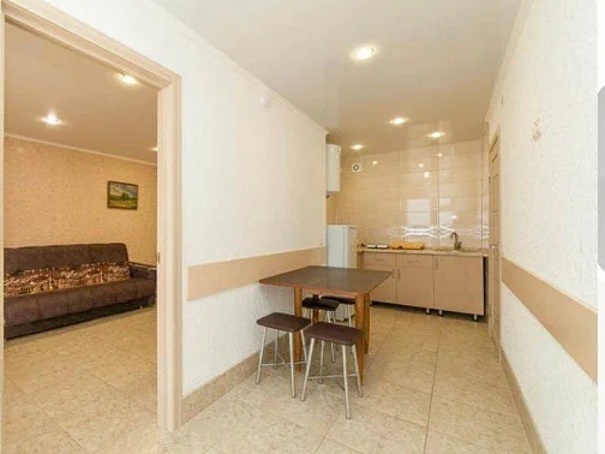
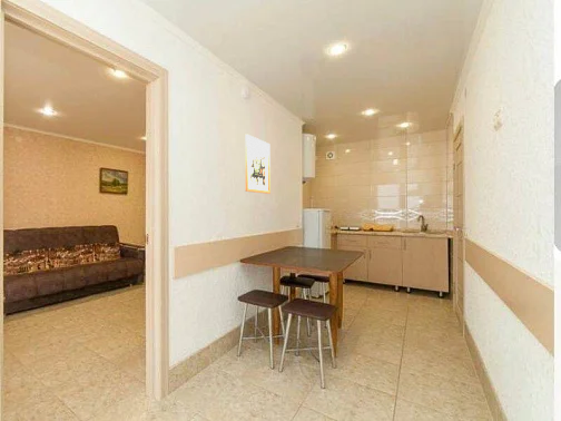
+ wall art [244,133,272,195]
